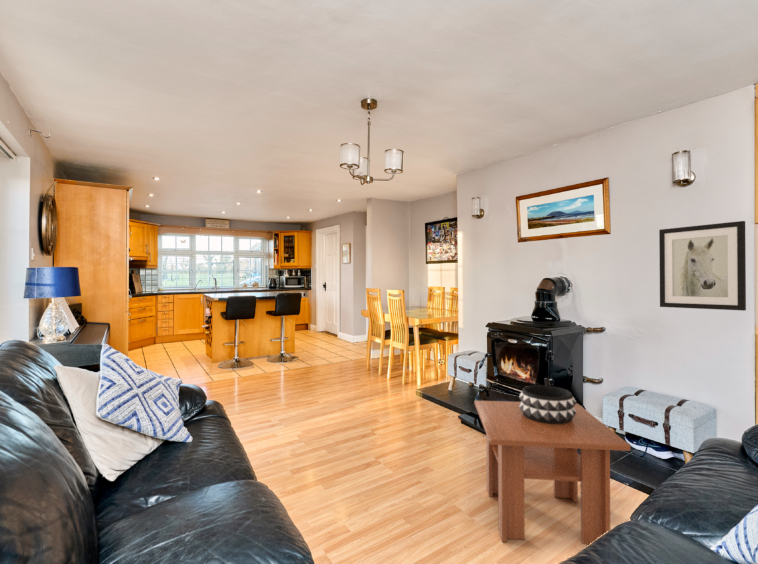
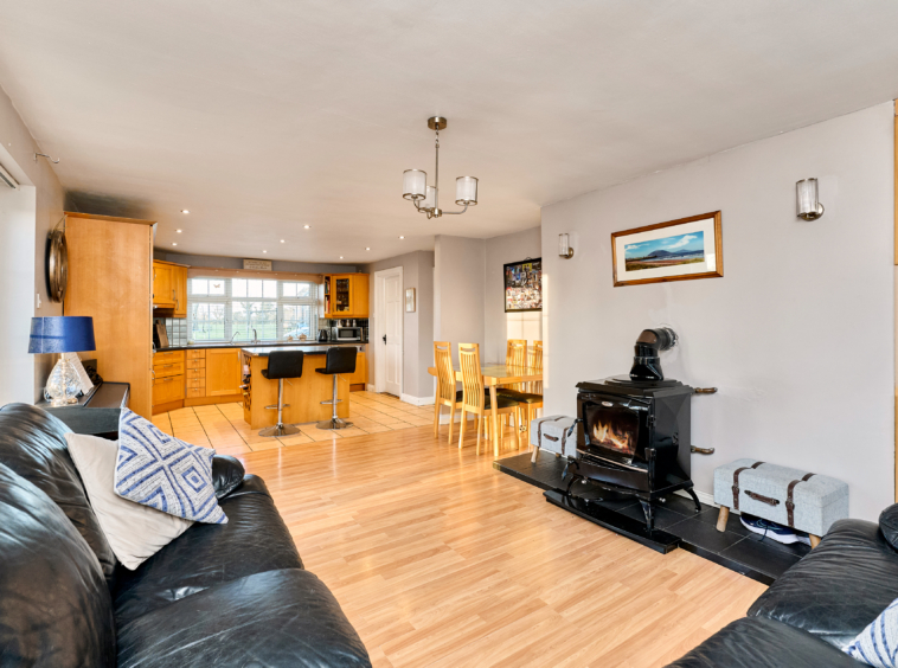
- wall art [658,220,747,312]
- decorative bowl [518,384,577,424]
- coffee table [474,400,631,545]
